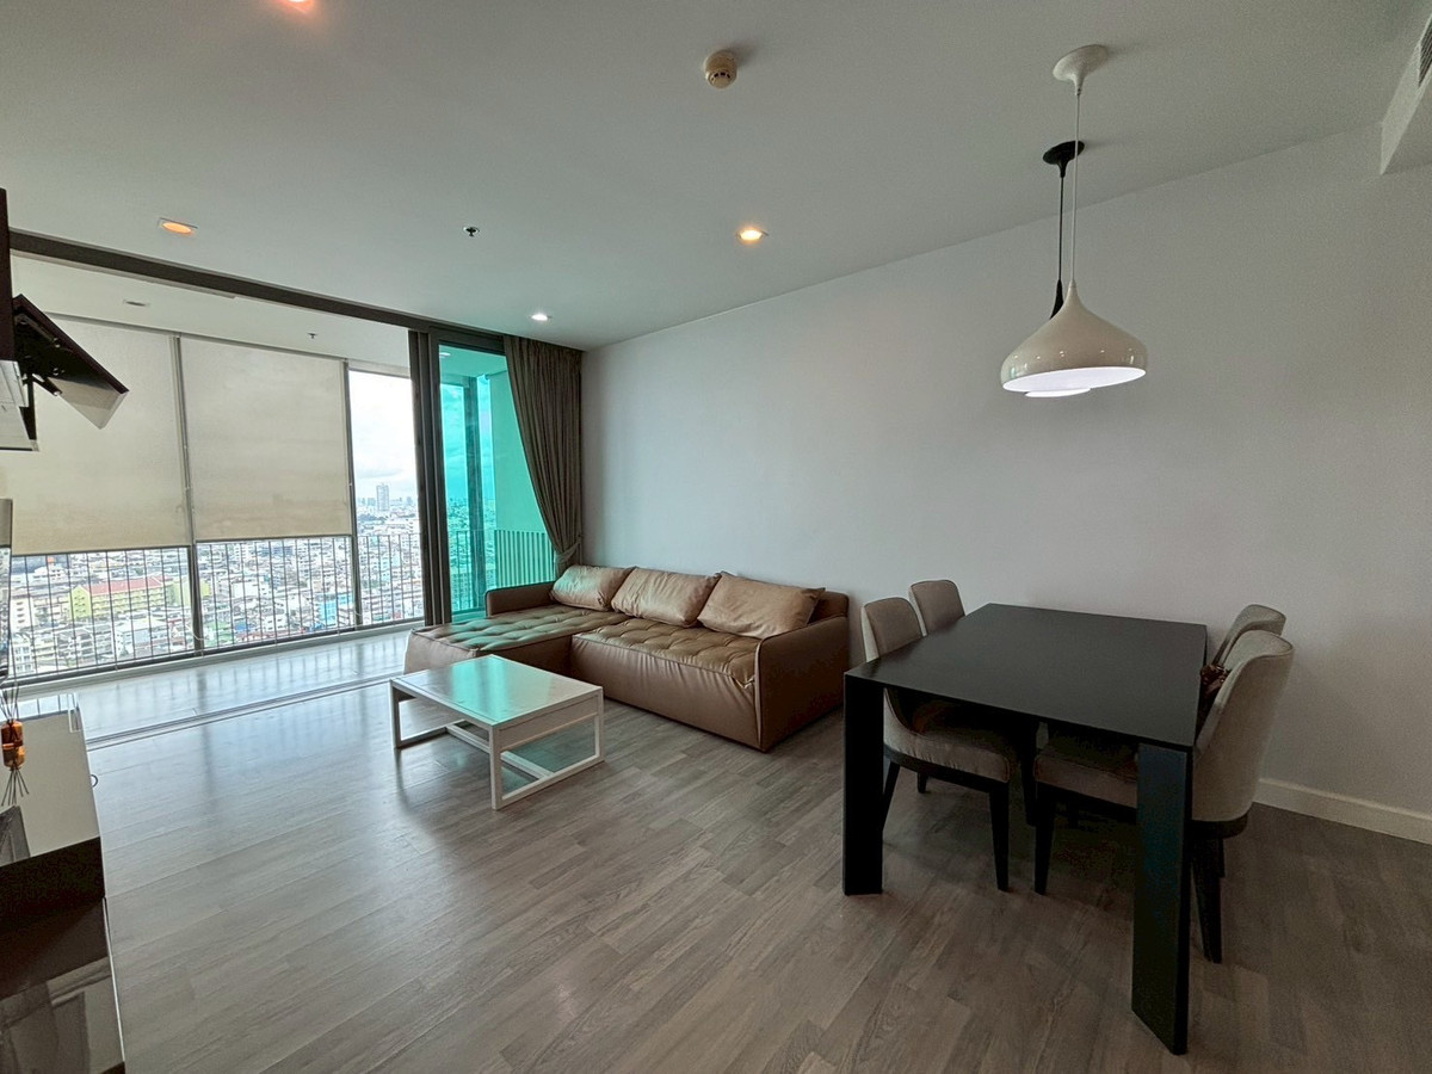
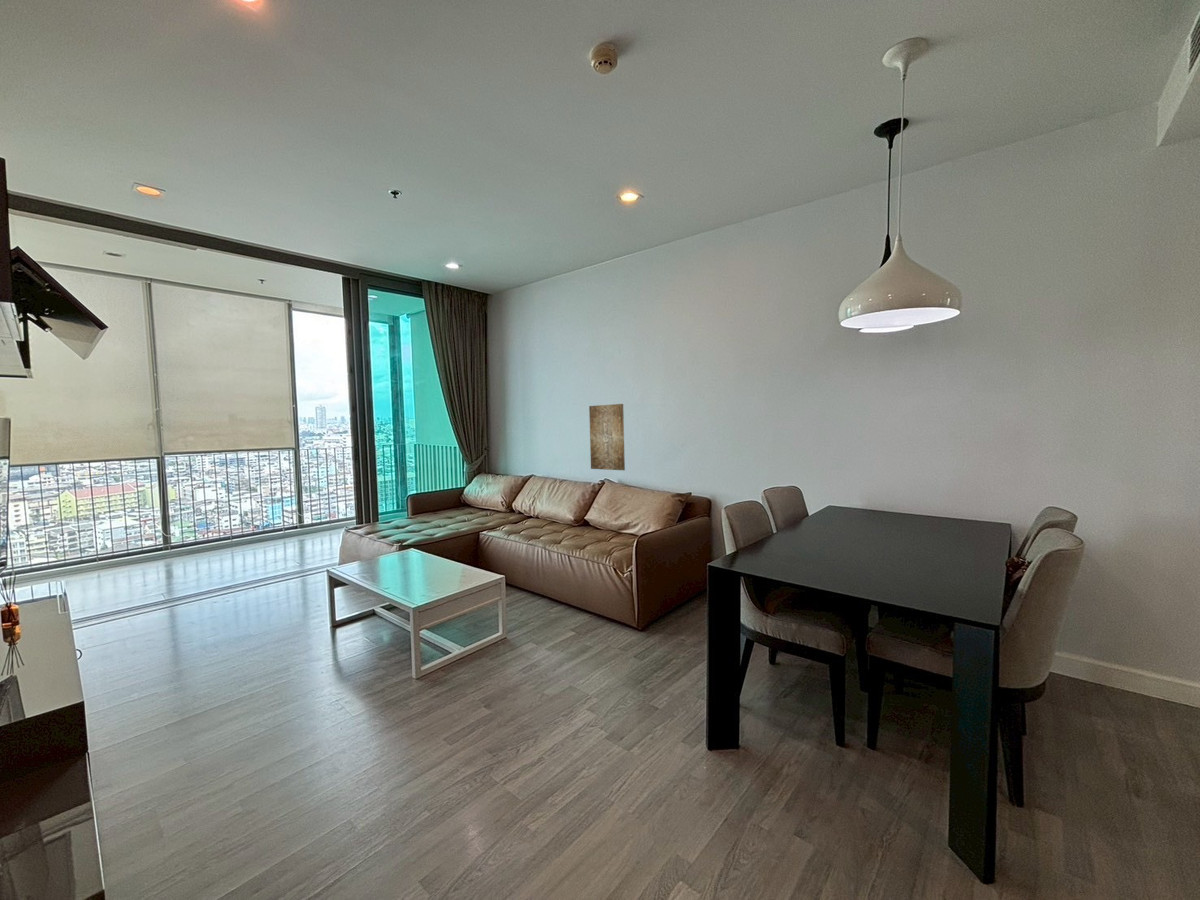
+ wall art [588,403,626,471]
